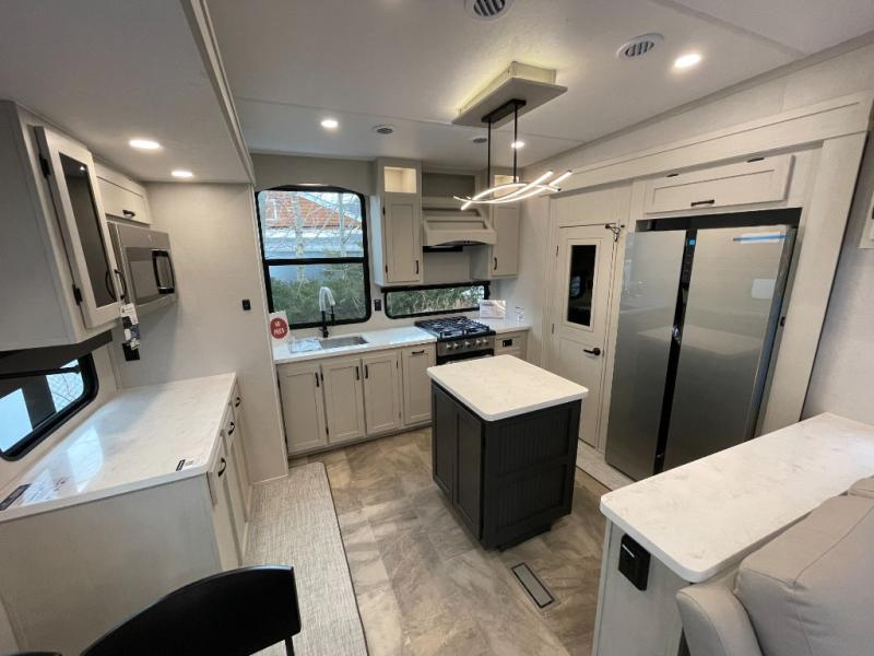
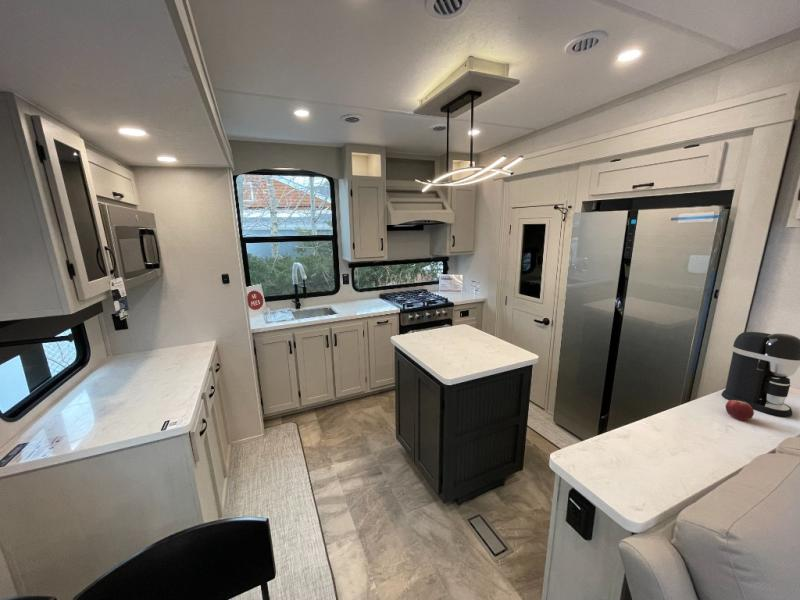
+ coffee maker [721,331,800,418]
+ fruit [724,400,755,421]
